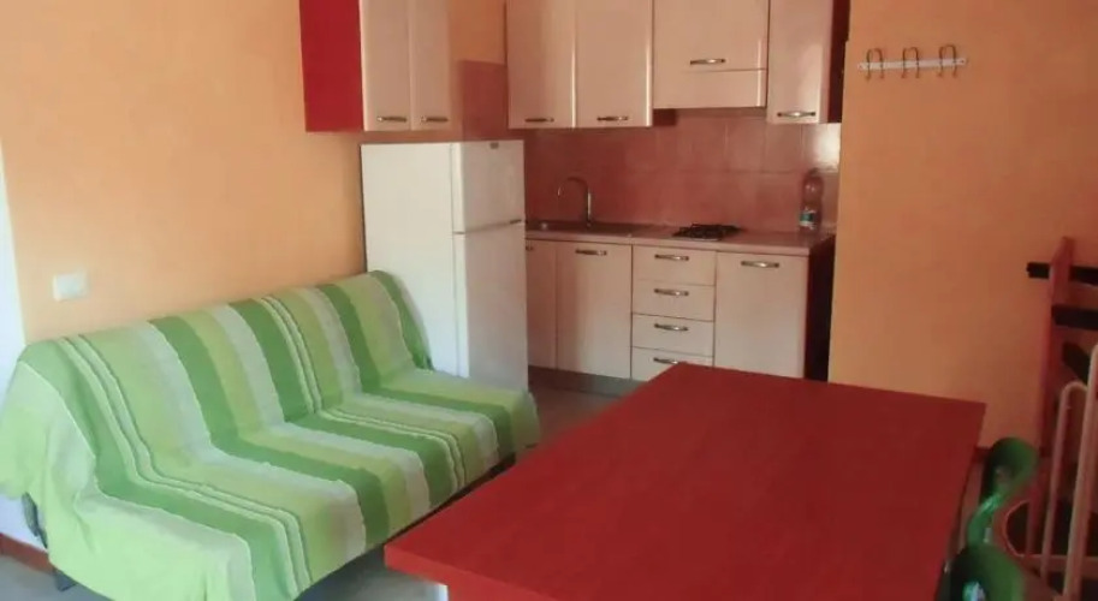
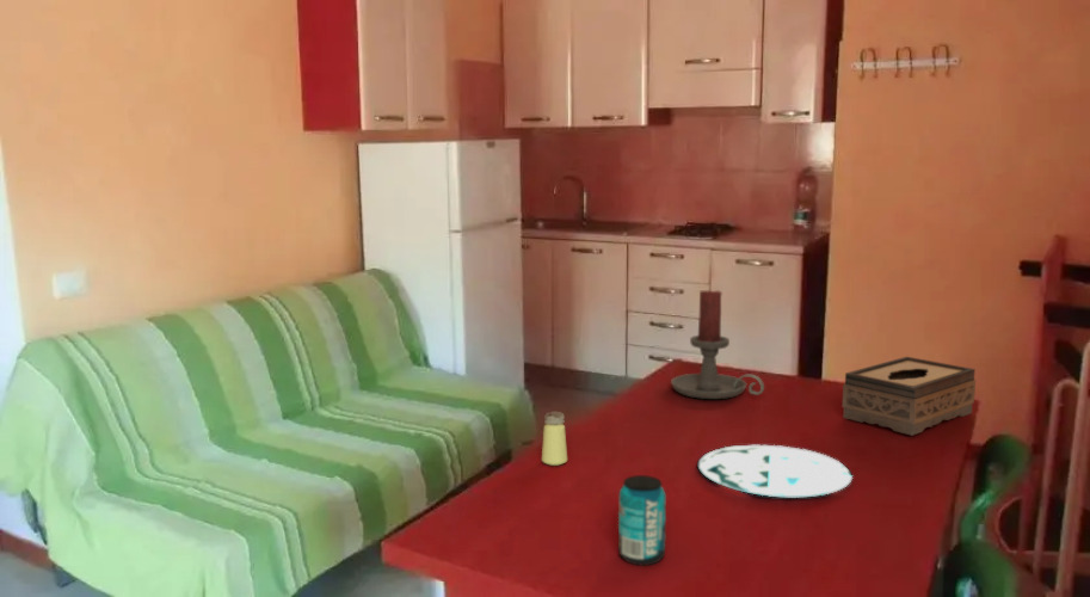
+ candle holder [670,288,765,400]
+ saltshaker [541,411,568,467]
+ tissue box [842,356,977,437]
+ plate [696,444,854,498]
+ beverage can [617,474,667,567]
